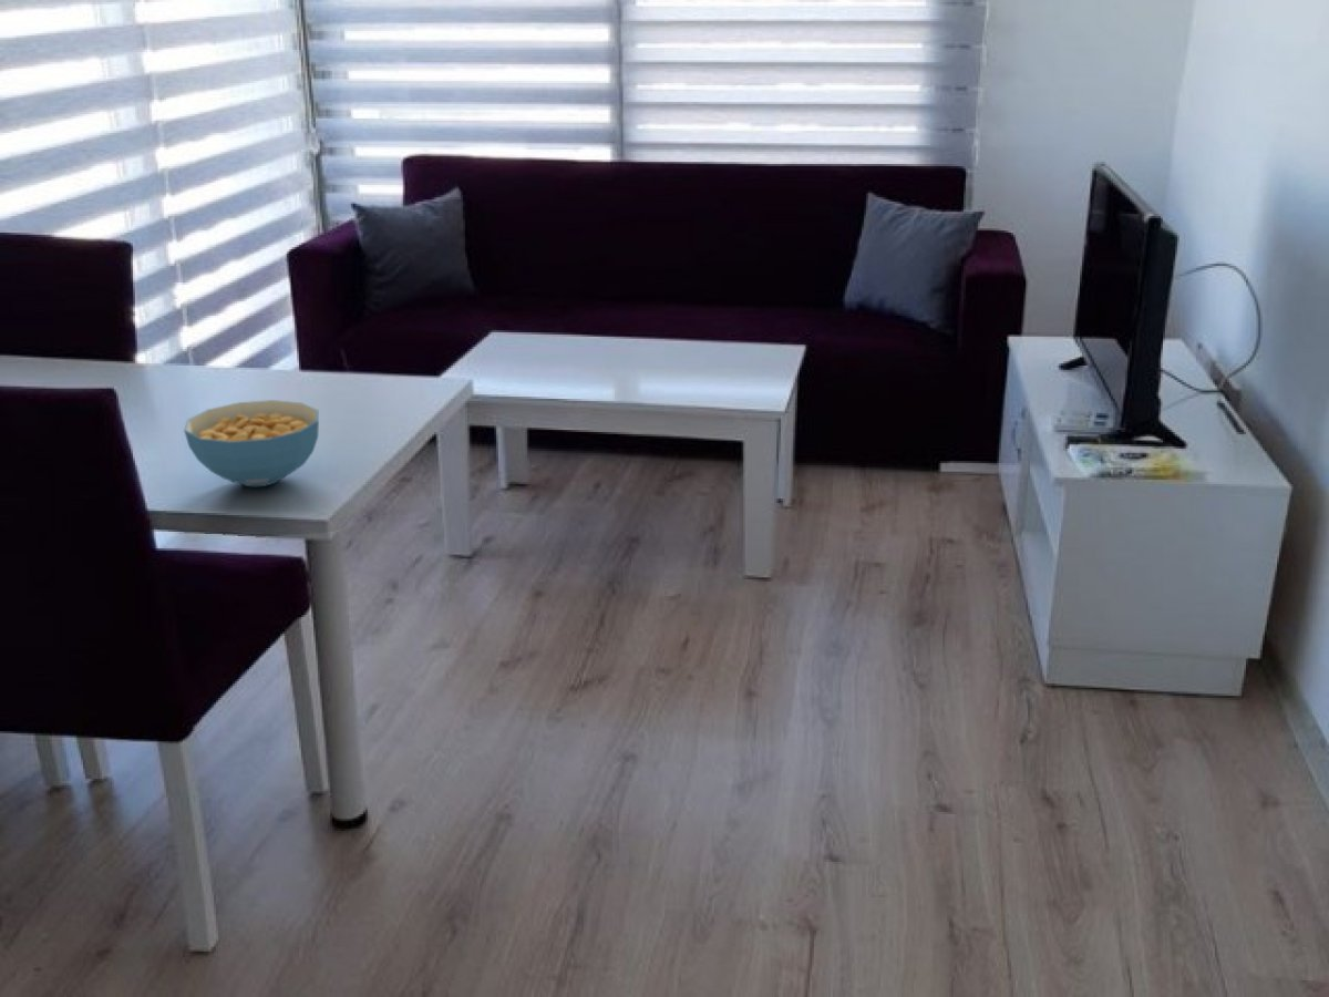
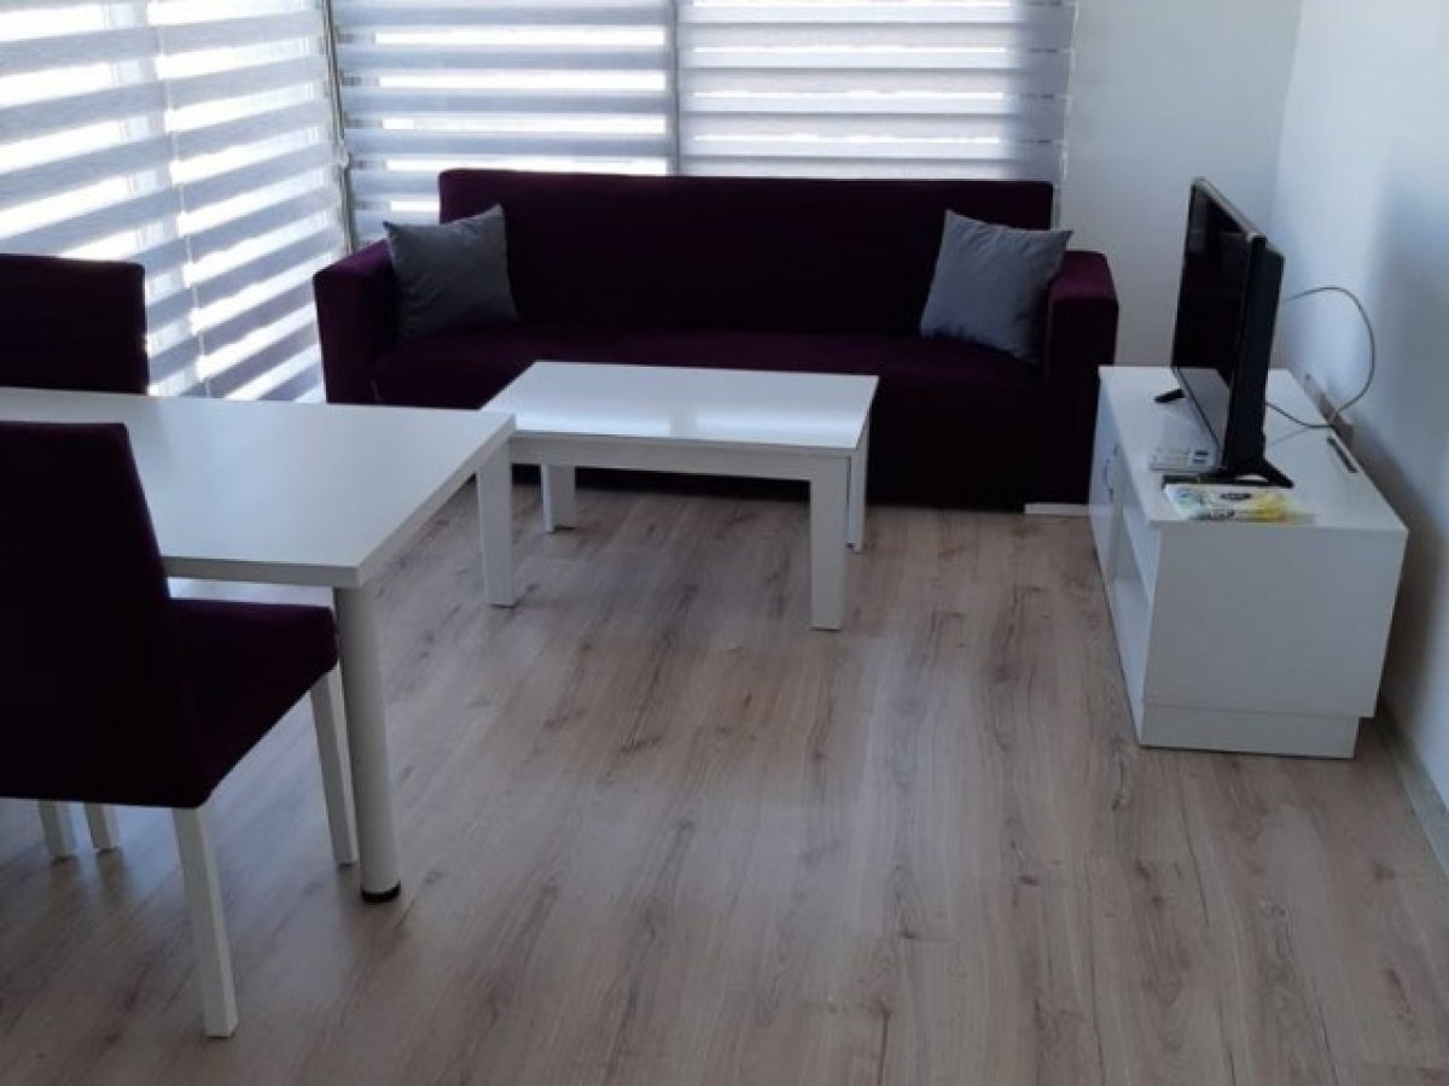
- cereal bowl [183,399,320,489]
